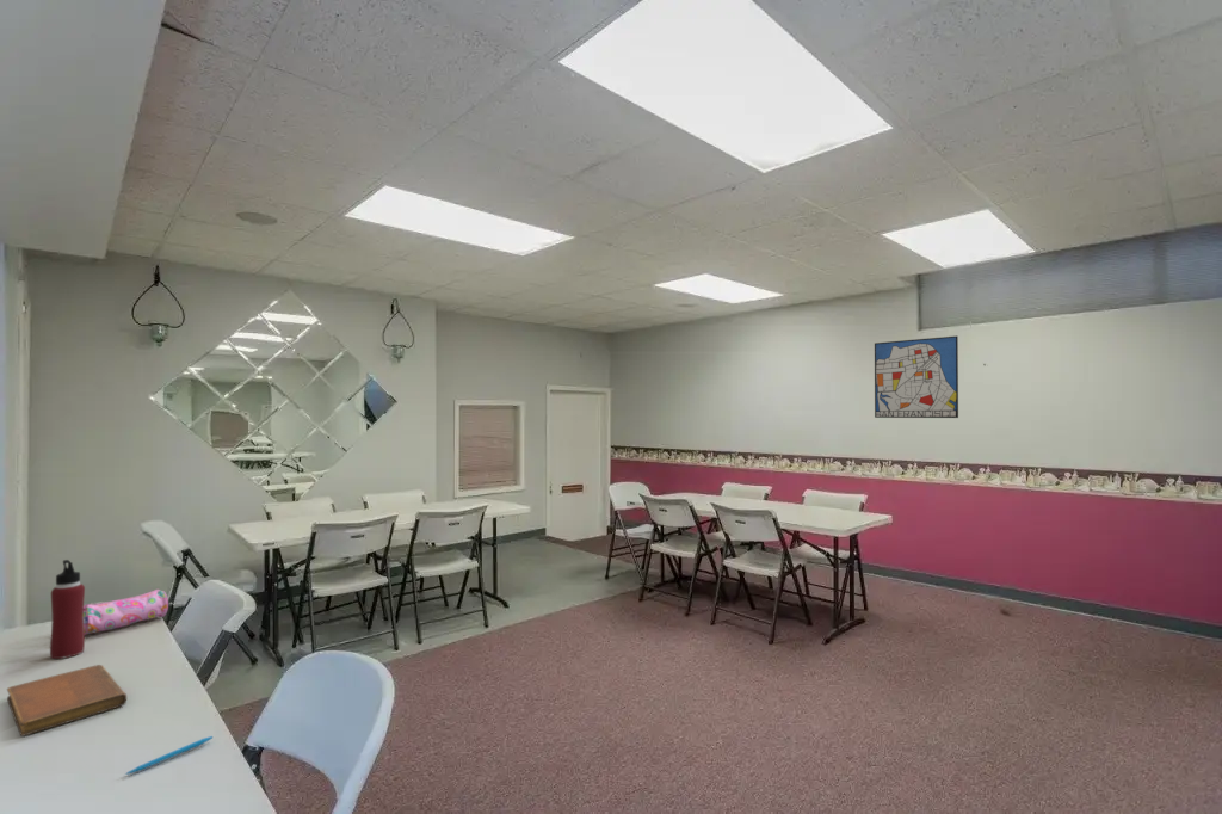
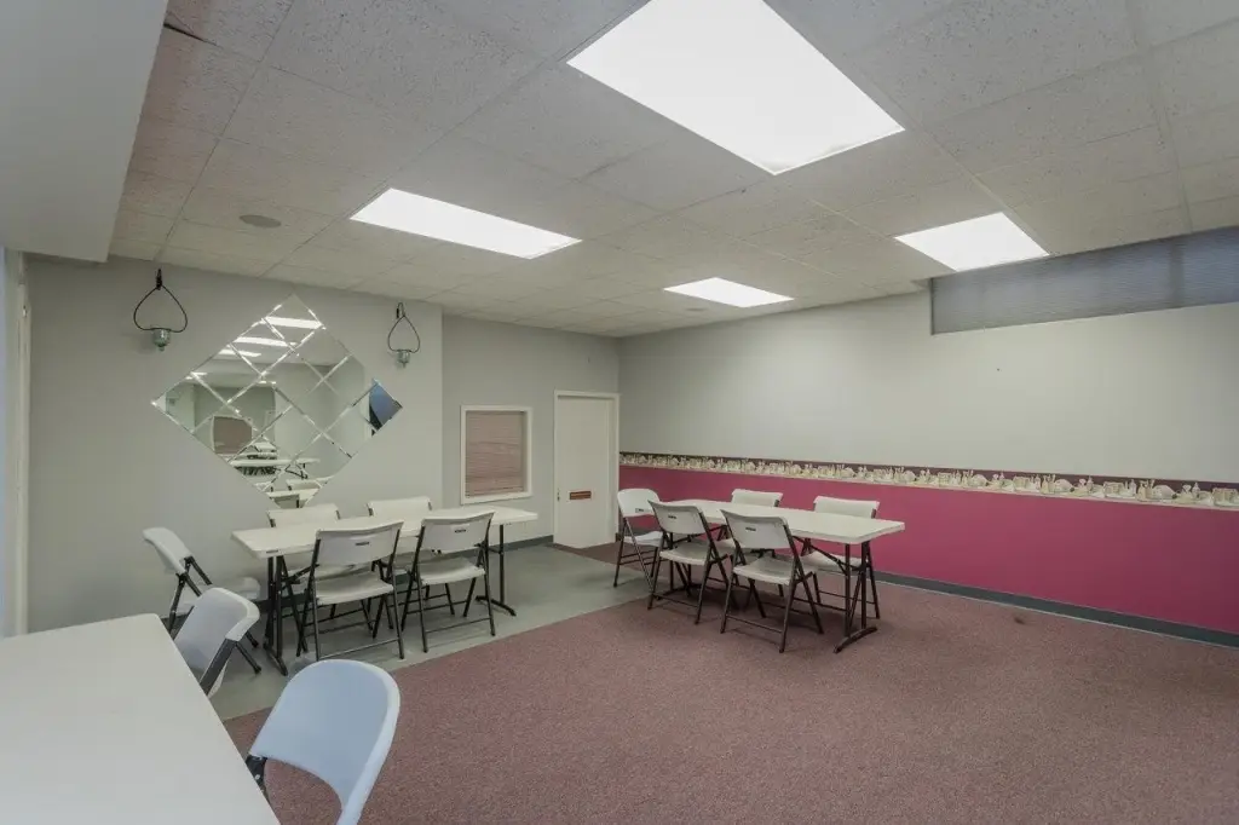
- pen [124,735,215,776]
- water bottle [49,559,86,660]
- pencil case [84,588,169,636]
- notebook [6,664,128,738]
- wall art [874,335,959,419]
